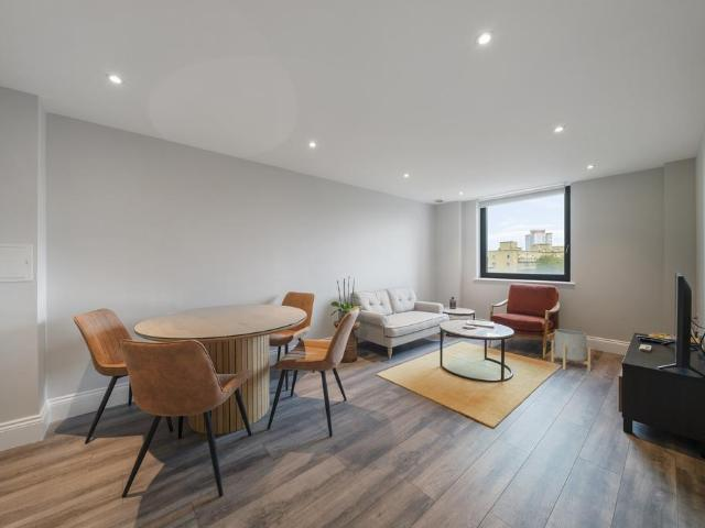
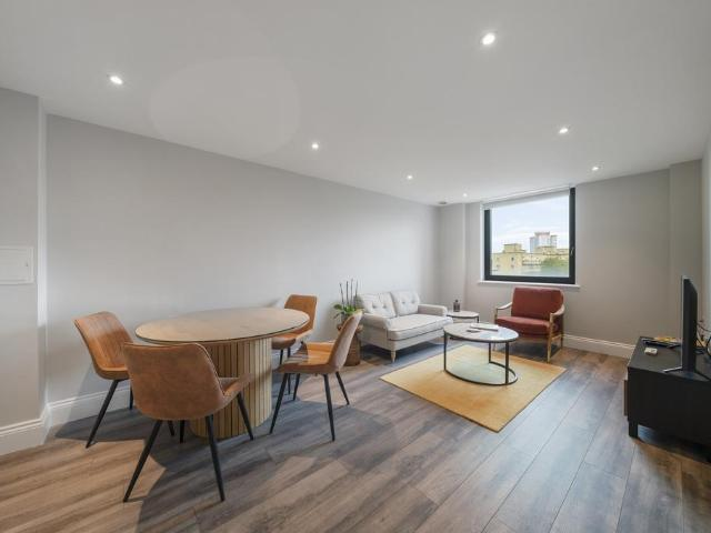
- planter [551,328,592,373]
